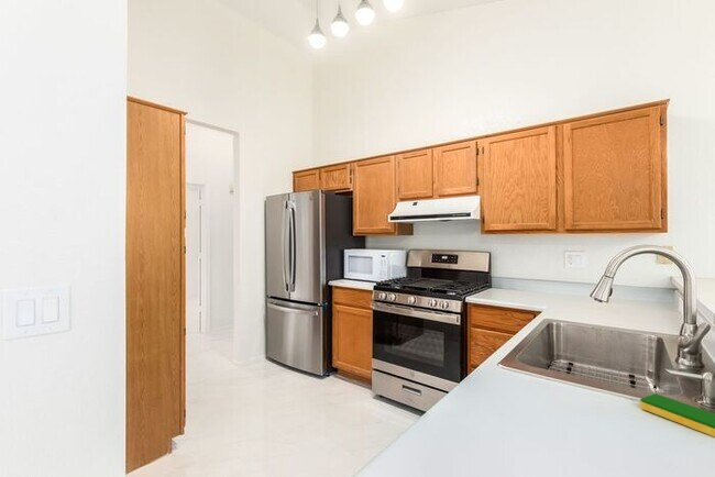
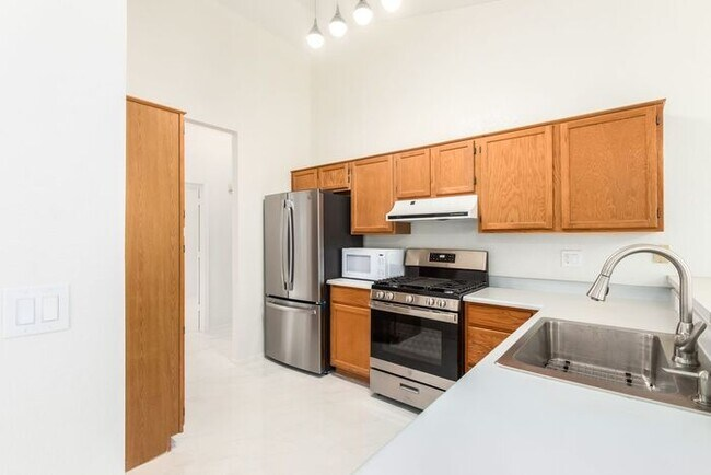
- dish sponge [639,392,715,437]
